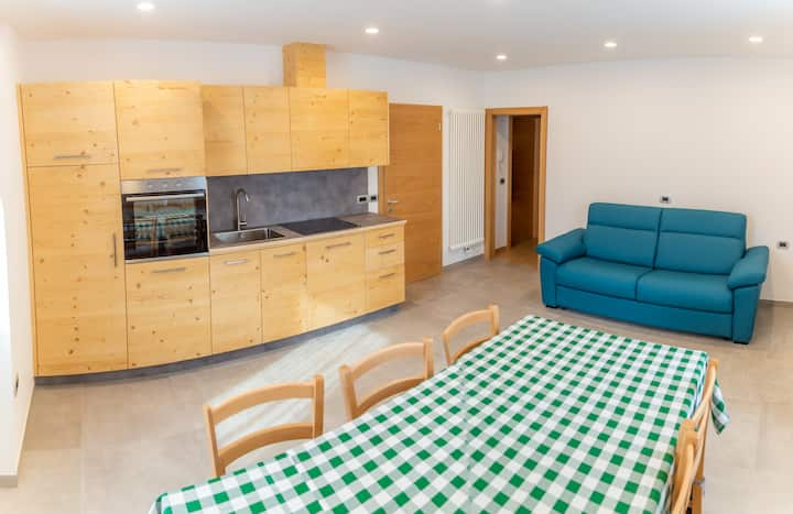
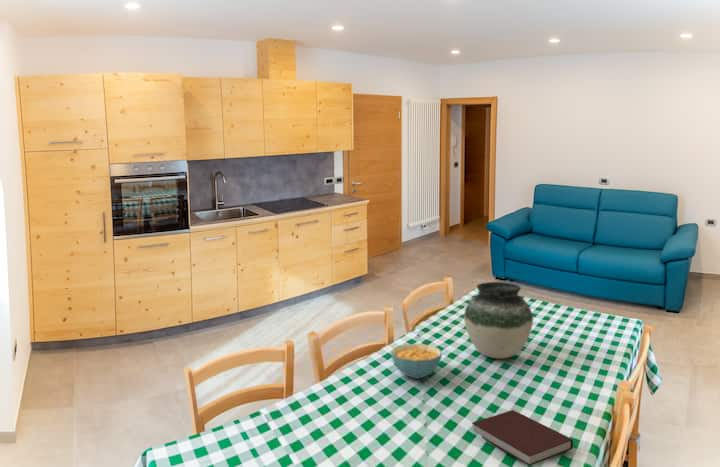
+ cereal bowl [390,343,443,380]
+ vase [463,281,534,360]
+ notebook [471,409,574,467]
